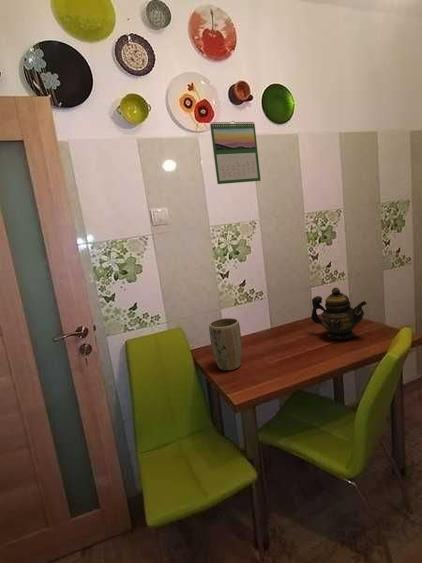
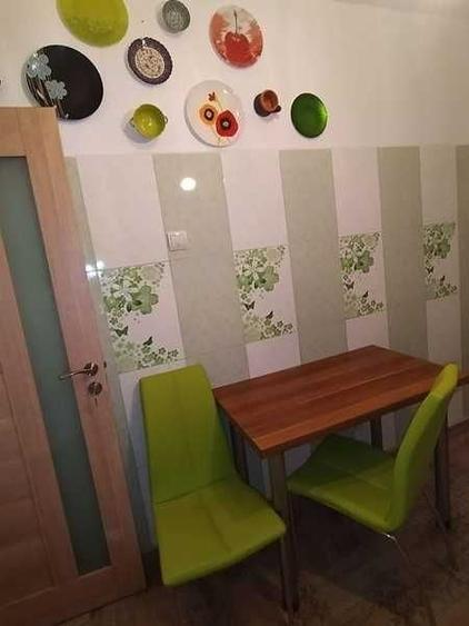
- calendar [209,120,262,185]
- teapot [310,286,368,341]
- plant pot [208,317,243,371]
